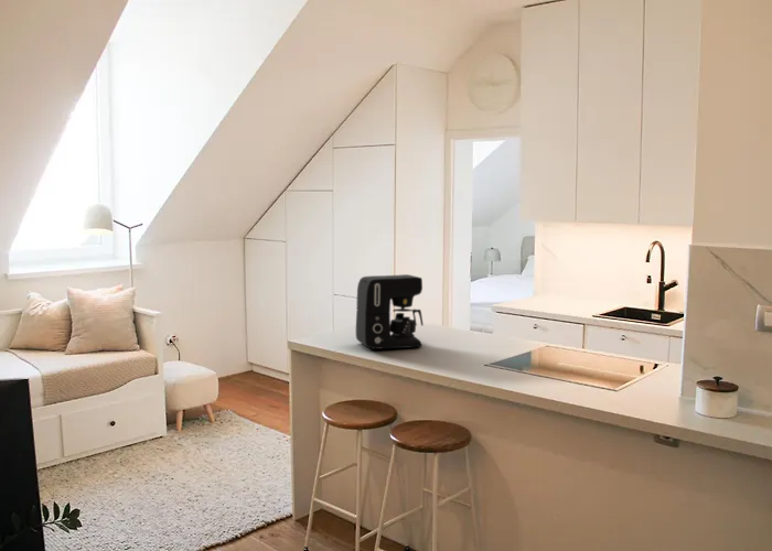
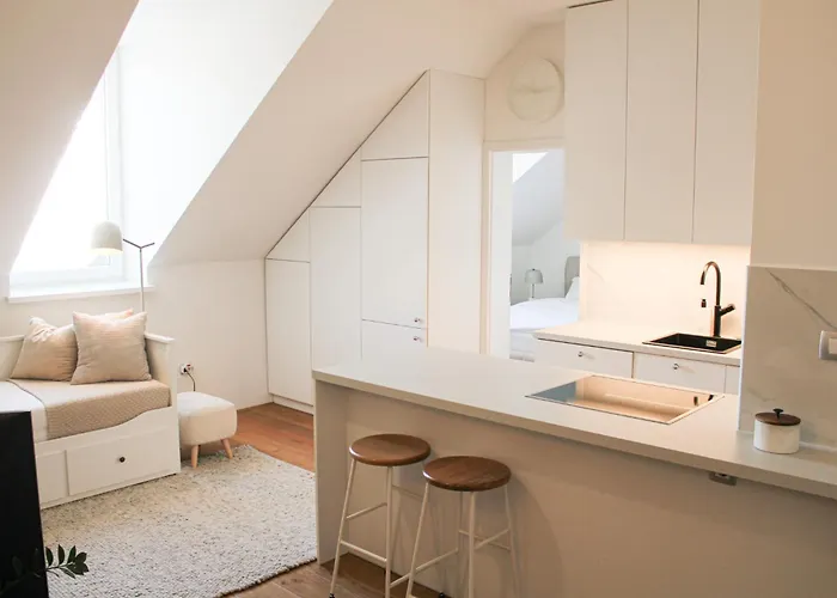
- coffee maker [355,273,423,350]
